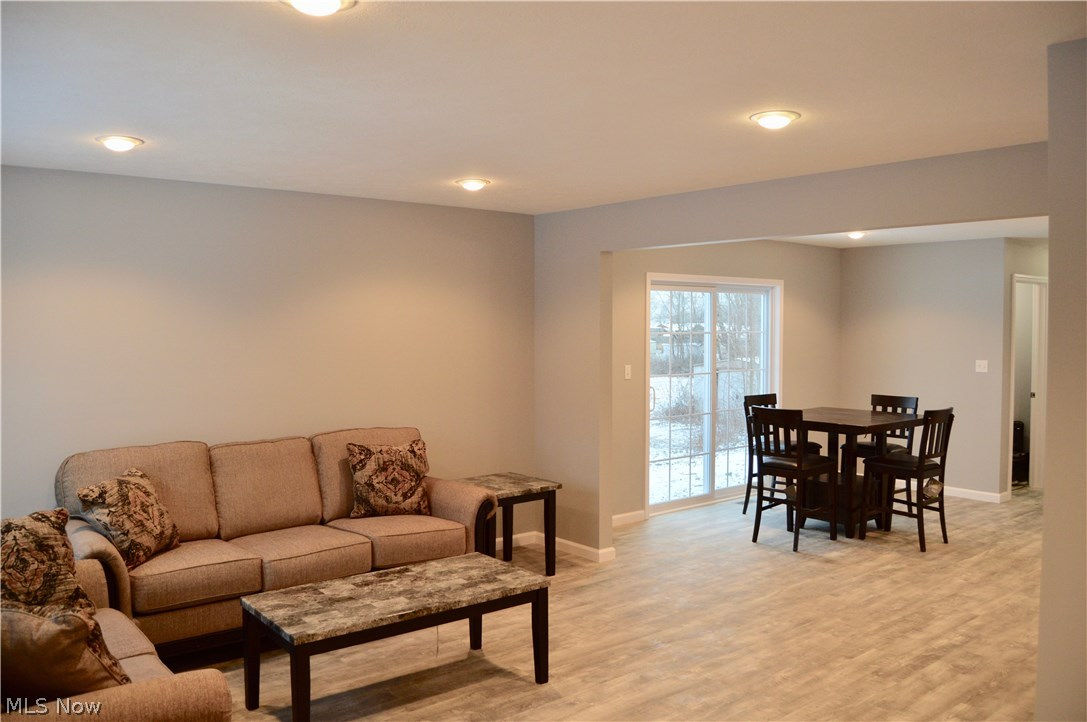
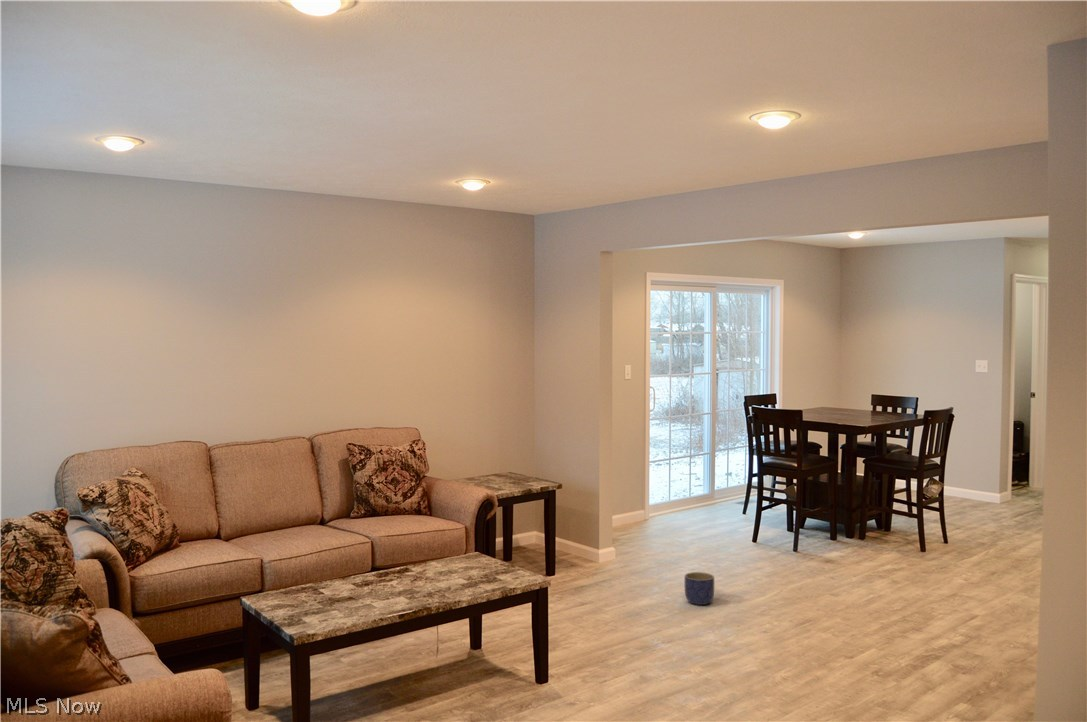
+ planter [684,571,715,606]
